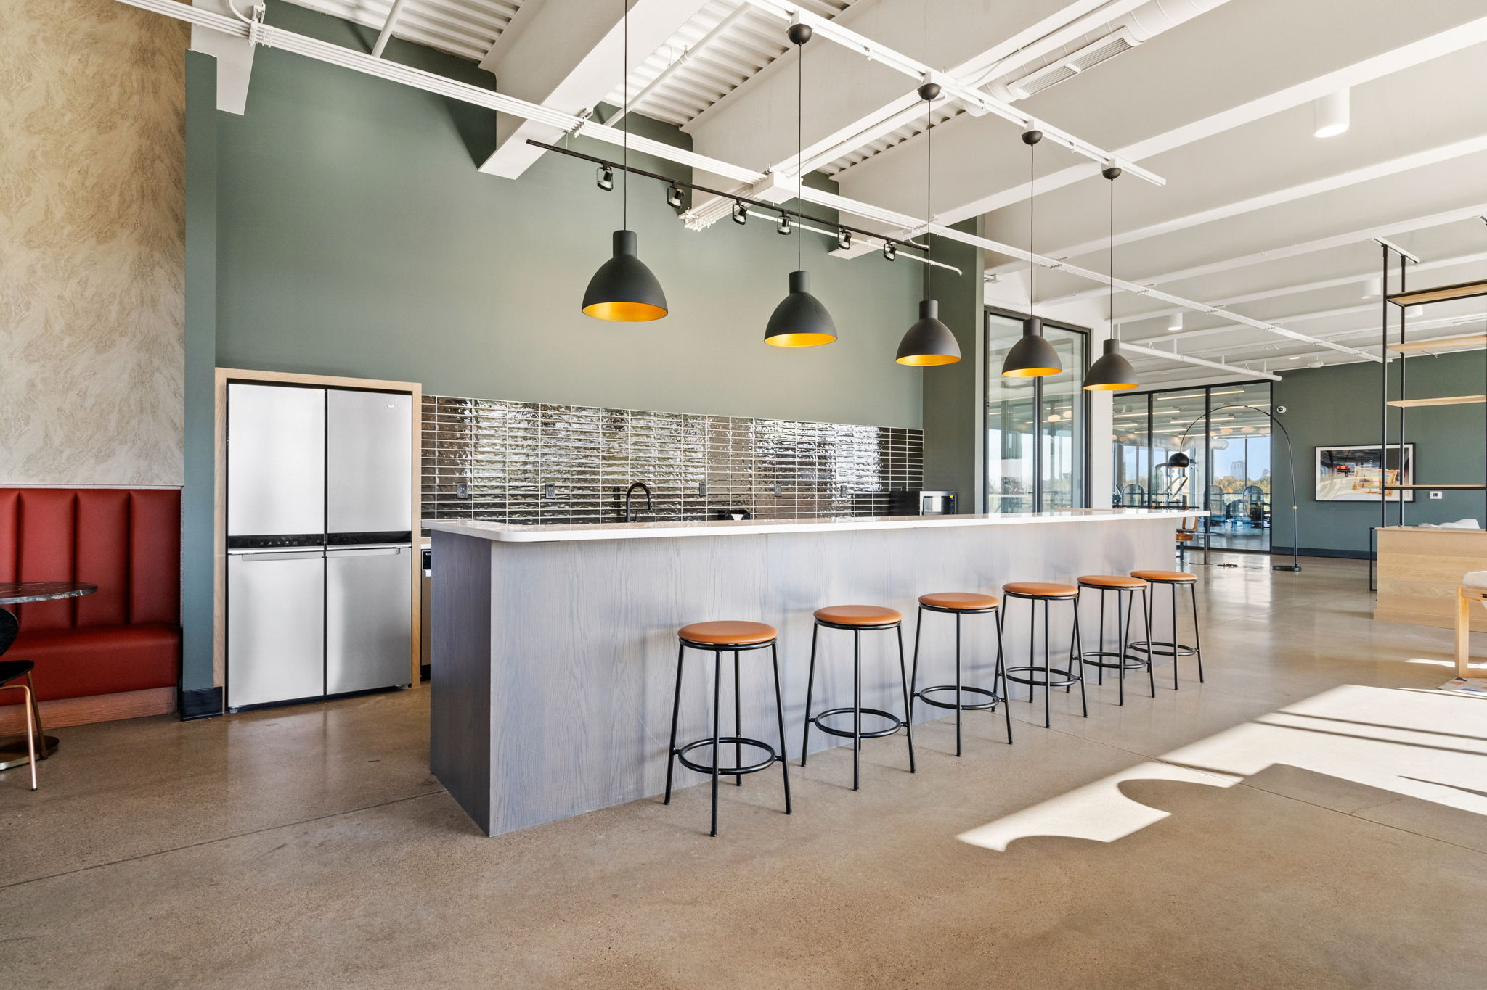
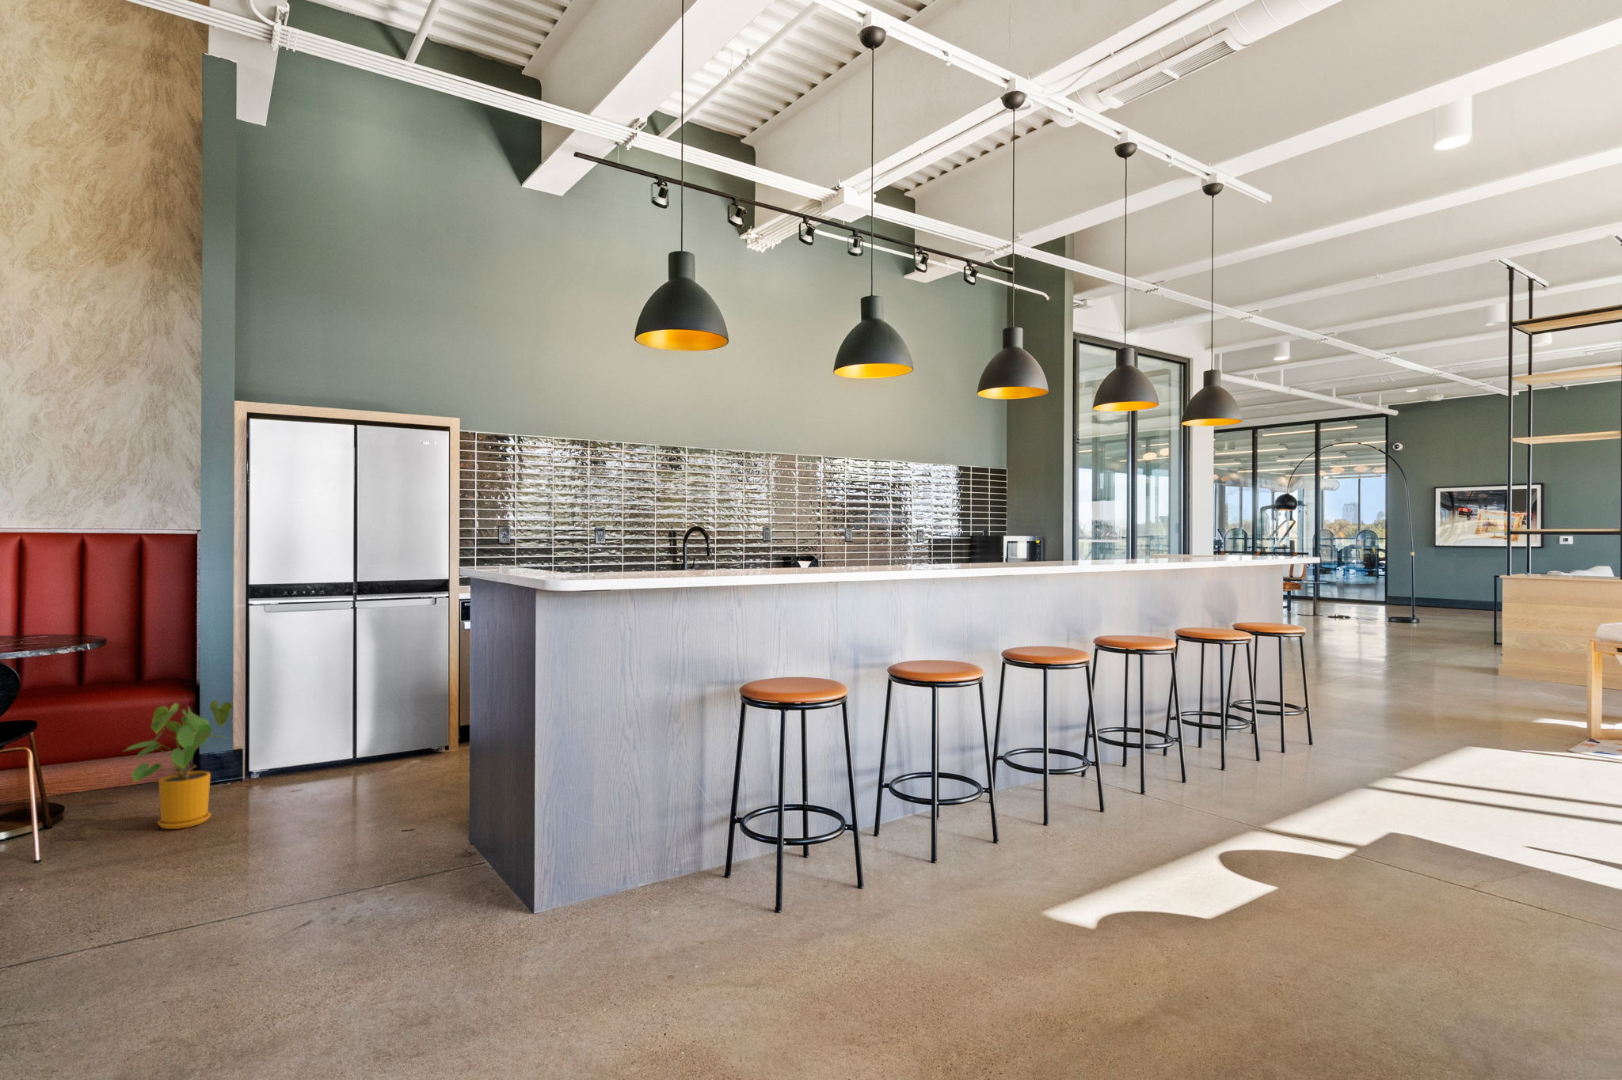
+ house plant [122,699,234,830]
